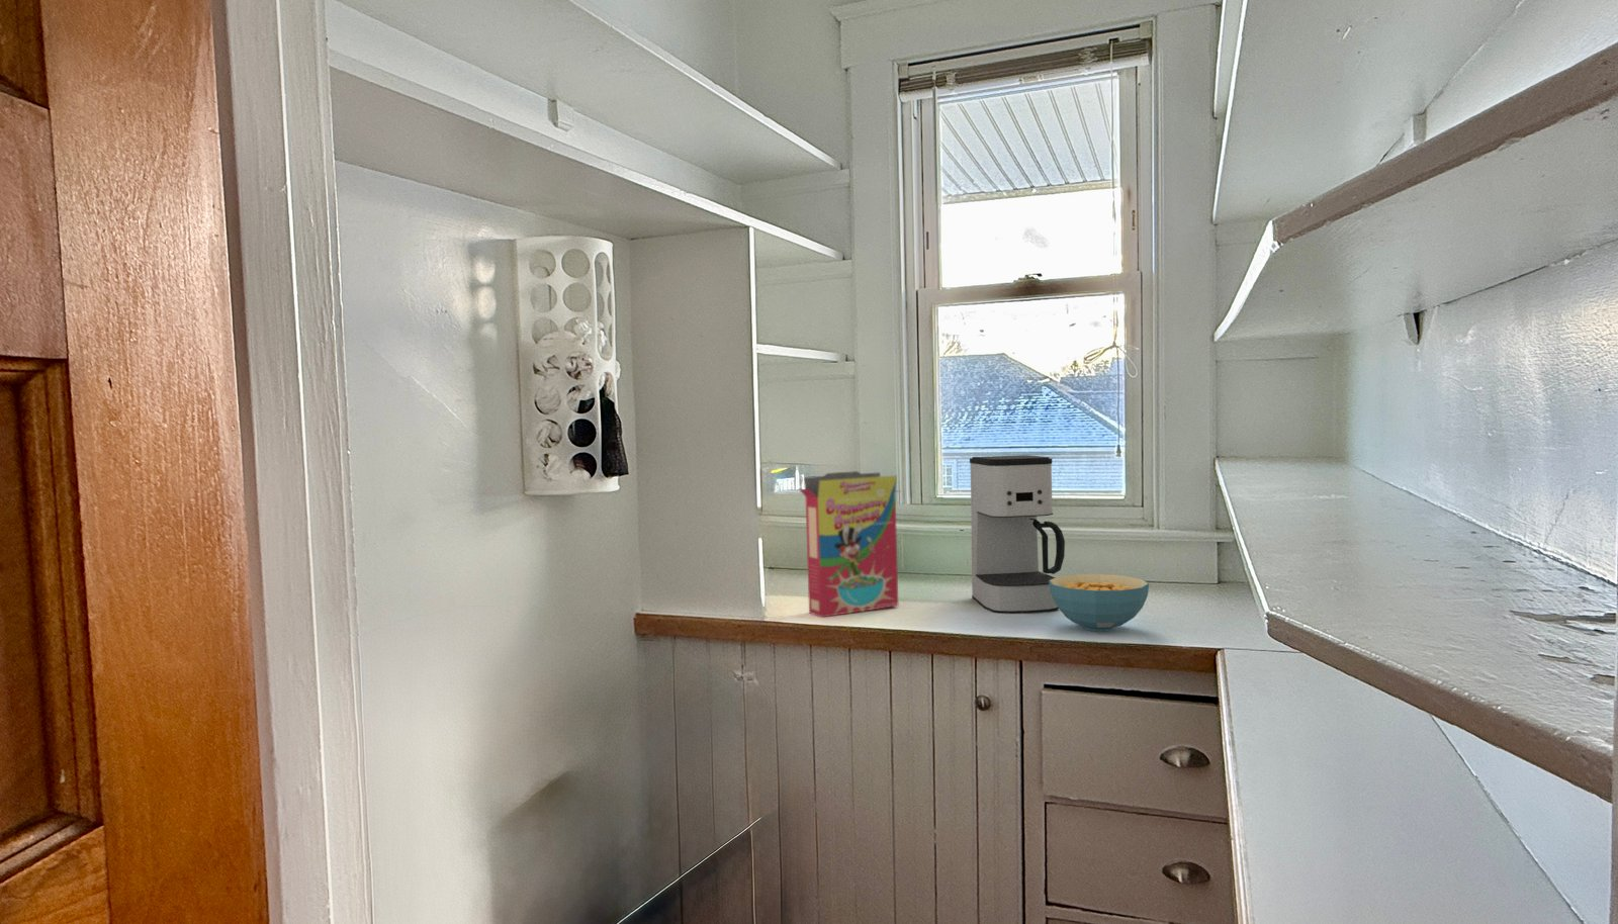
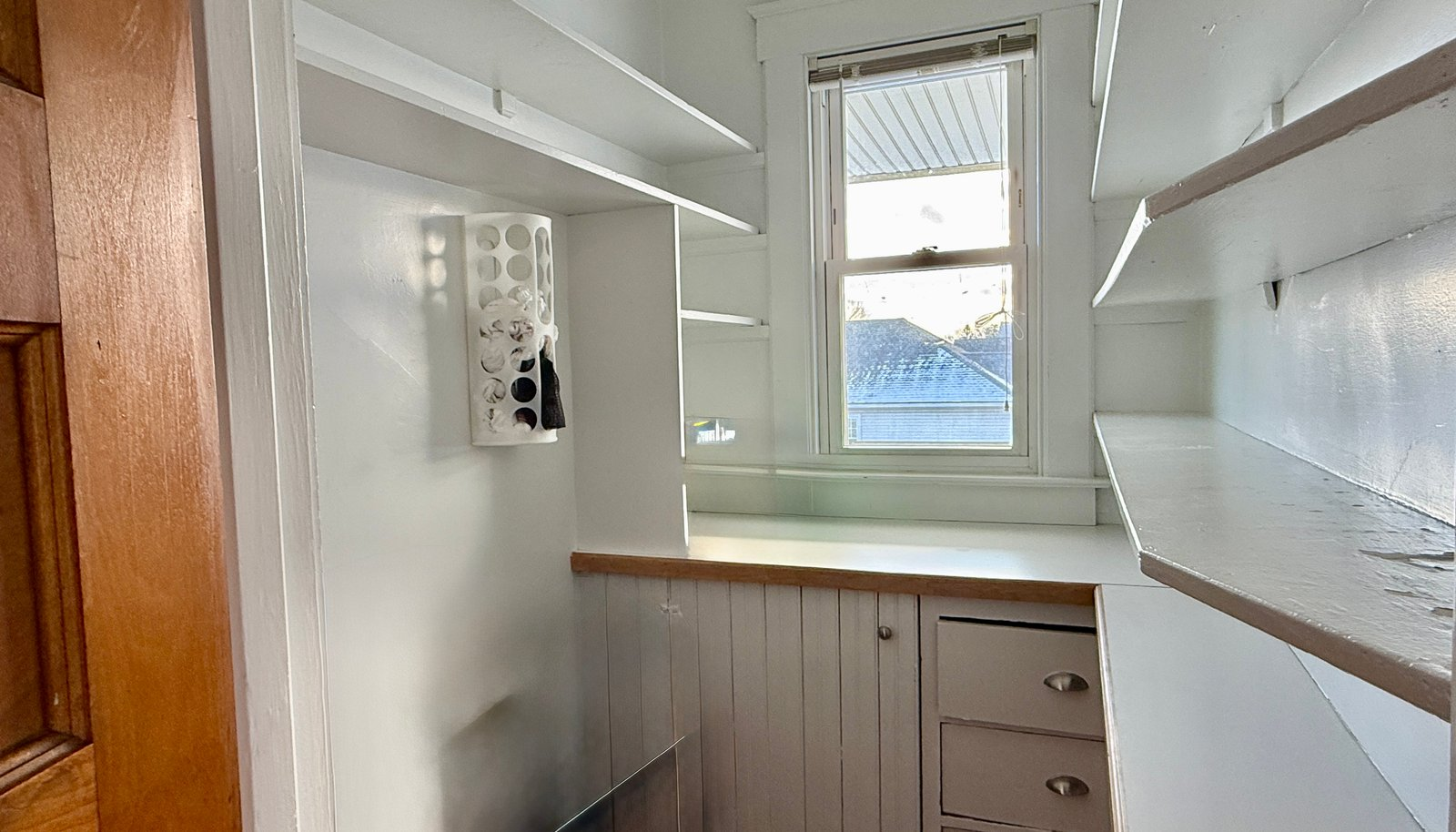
- coffee maker [969,454,1066,614]
- cereal bowl [1049,573,1150,633]
- cereal box [797,470,901,619]
